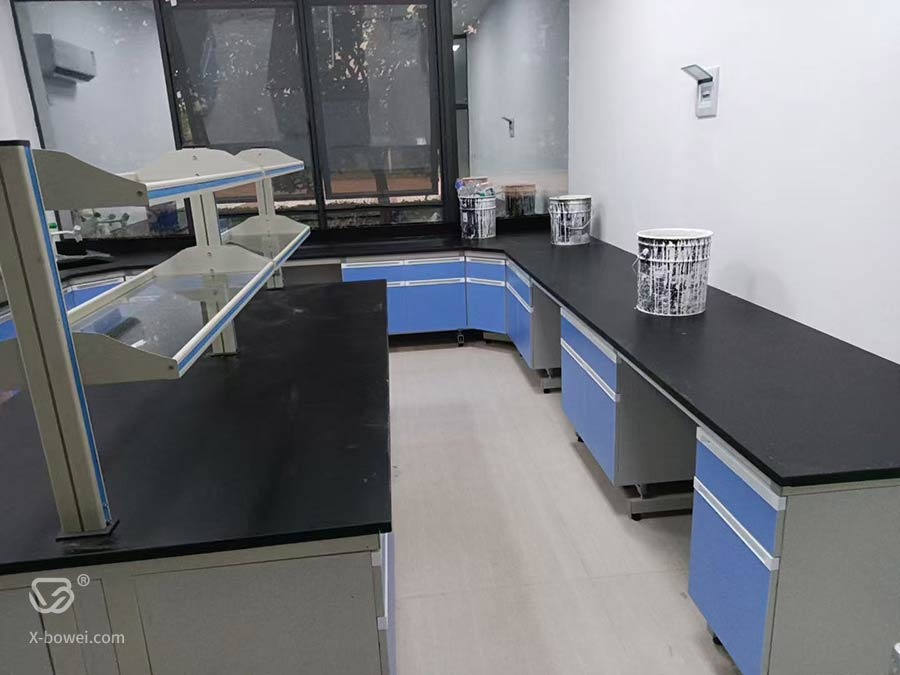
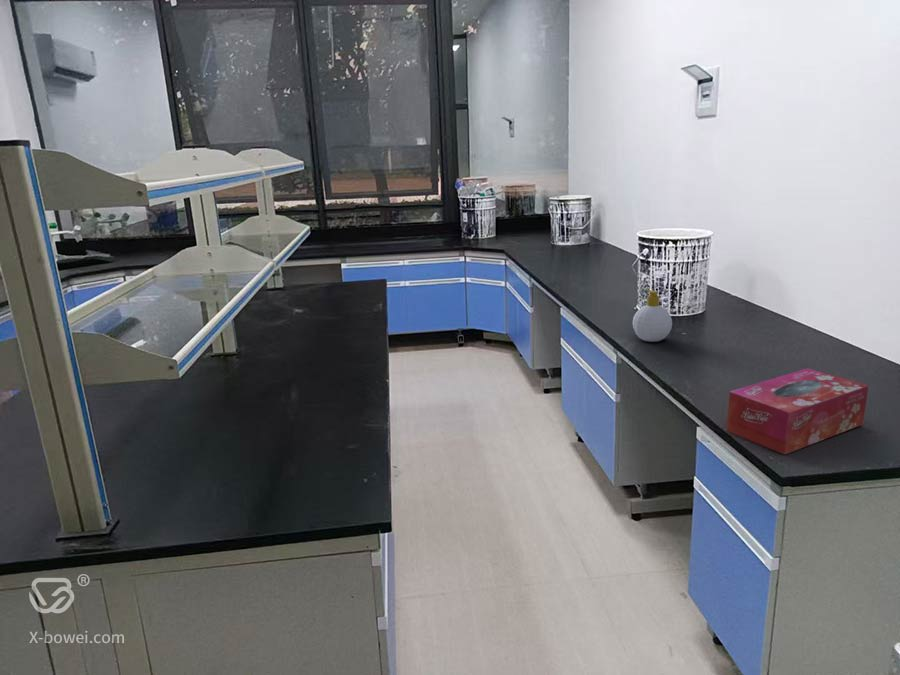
+ soap bottle [632,289,673,343]
+ tissue box [726,367,869,456]
